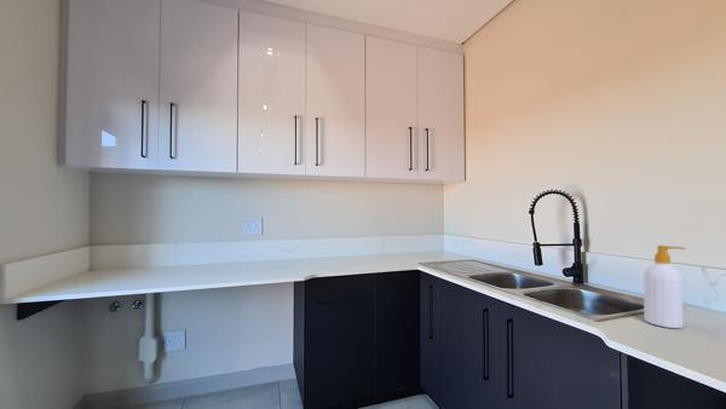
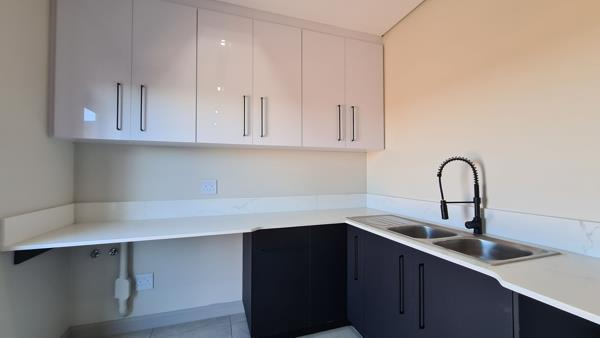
- soap bottle [643,244,686,329]
